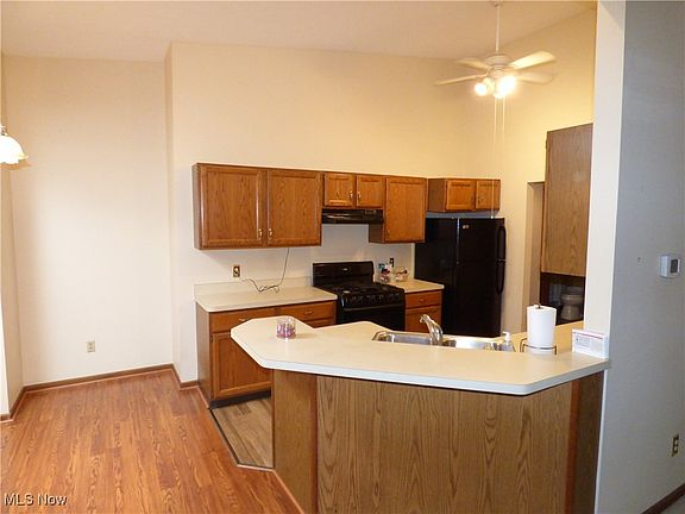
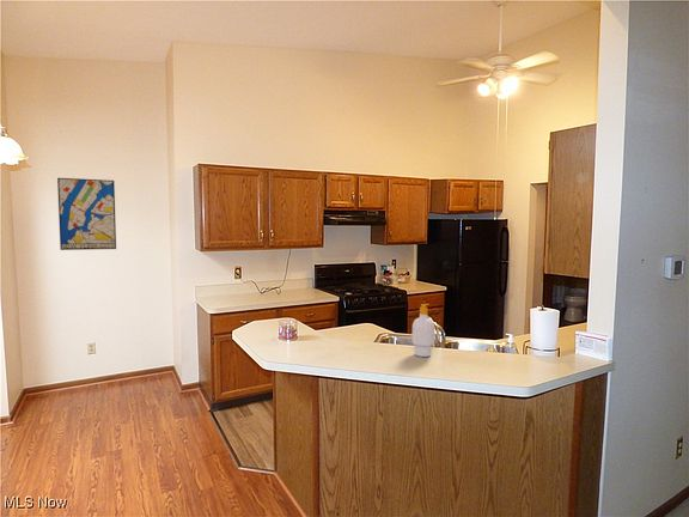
+ wall art [56,177,117,251]
+ soap bottle [411,303,435,358]
